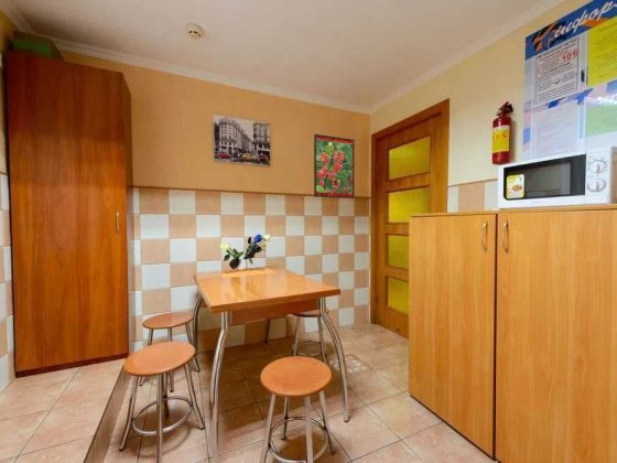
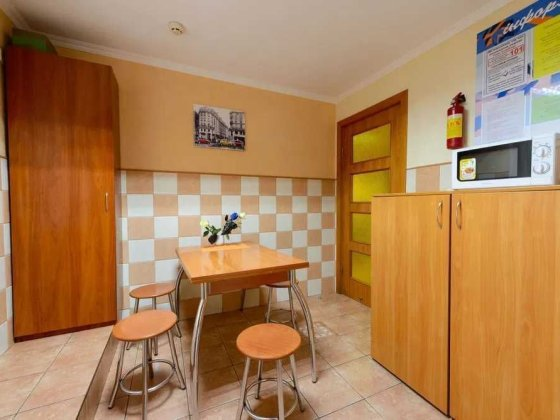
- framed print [313,133,356,200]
